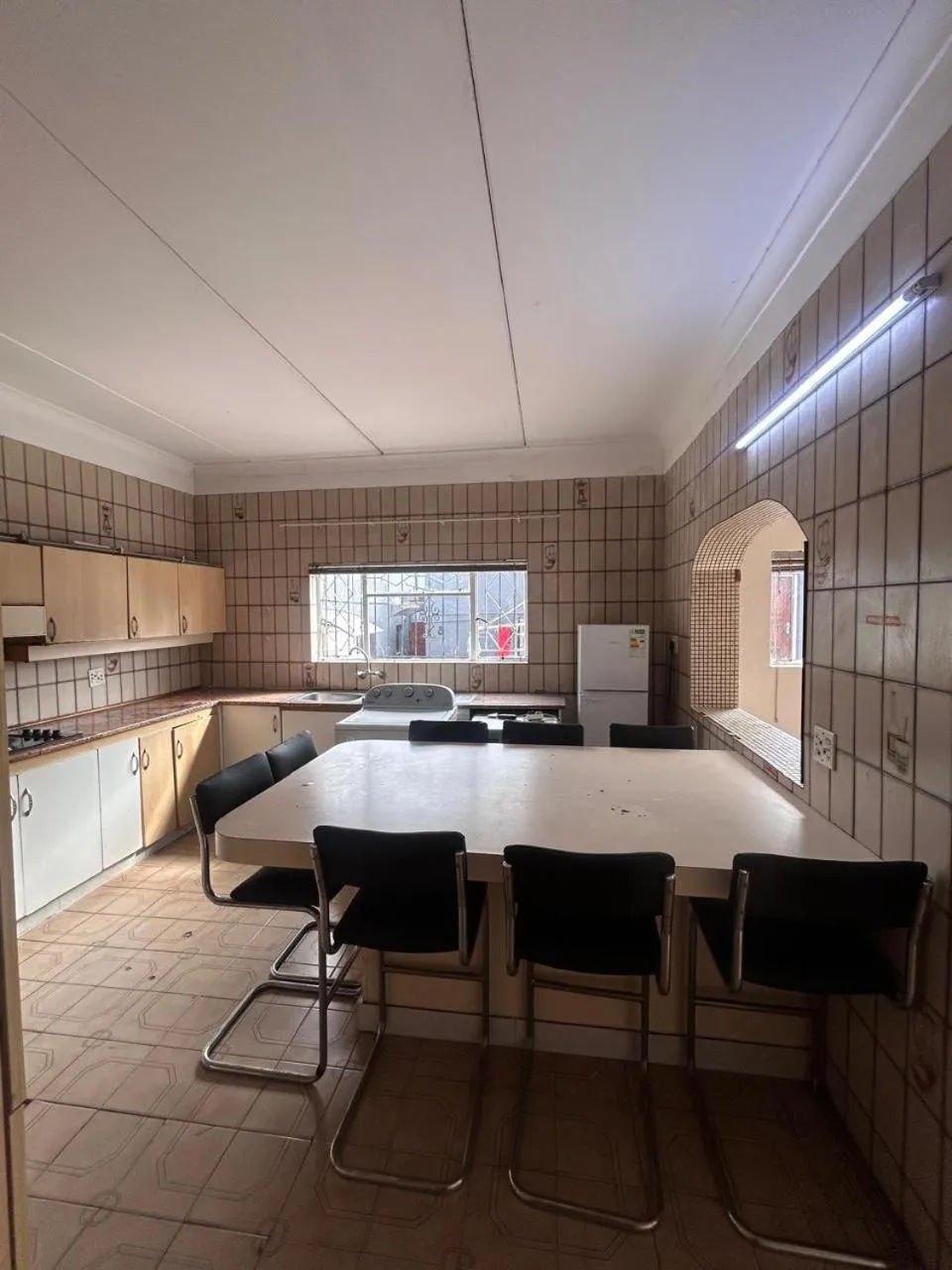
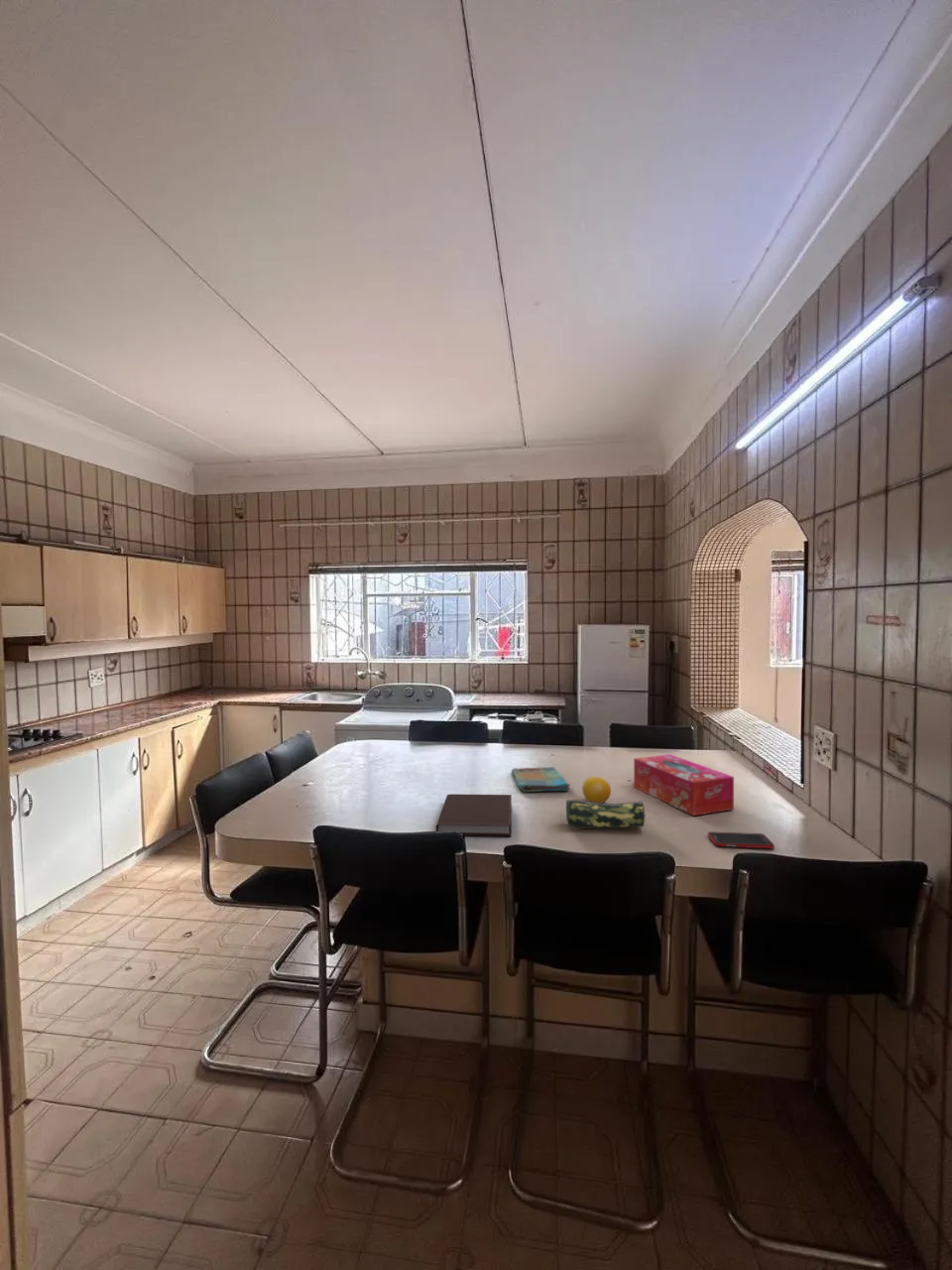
+ dish towel [511,766,571,793]
+ tissue box [633,753,735,817]
+ fruit [581,776,612,804]
+ pencil case [565,799,647,829]
+ cell phone [707,830,775,849]
+ notebook [435,793,513,837]
